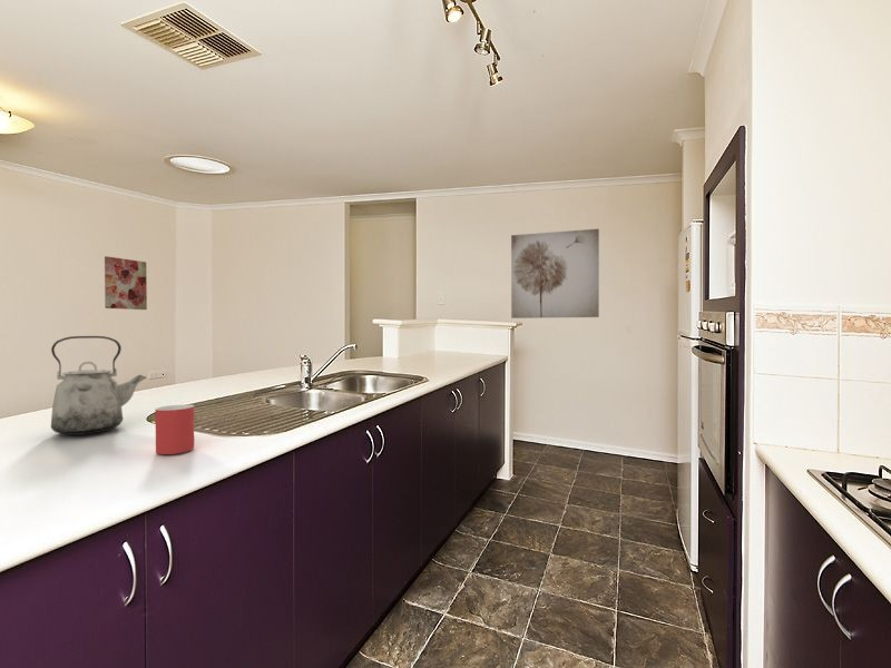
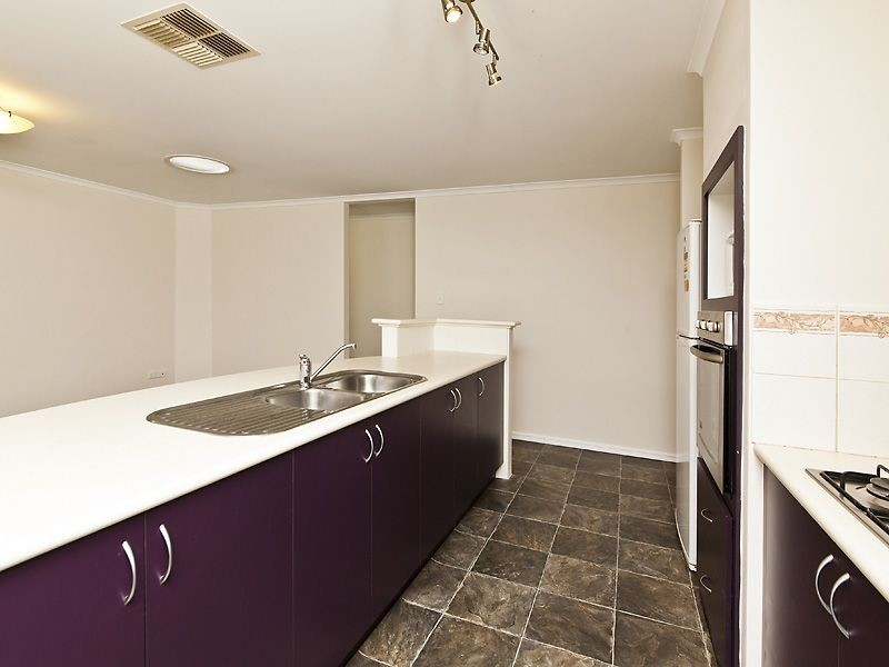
- kettle [50,335,148,436]
- mug [155,403,196,455]
- wall art [510,228,600,320]
- wall art [104,255,148,311]
